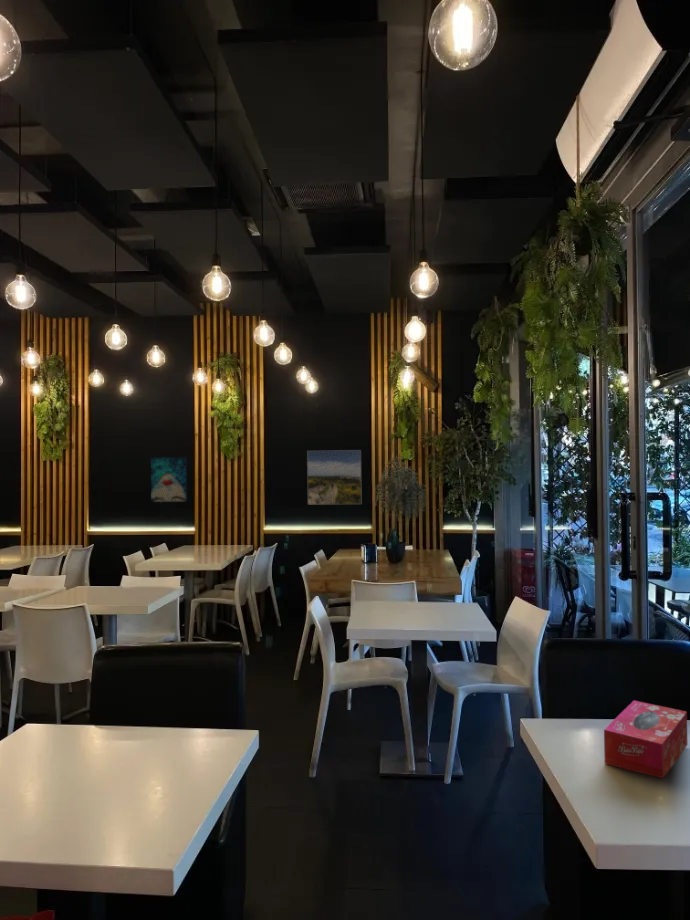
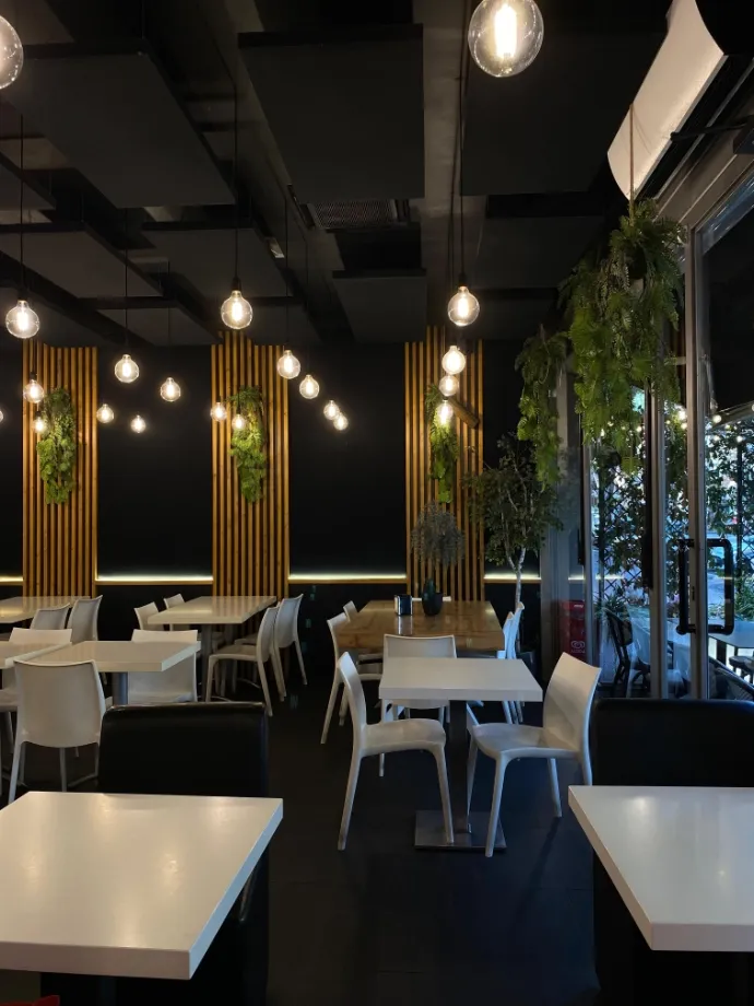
- wall art [150,456,188,503]
- tissue box [603,700,689,779]
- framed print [306,449,363,505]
